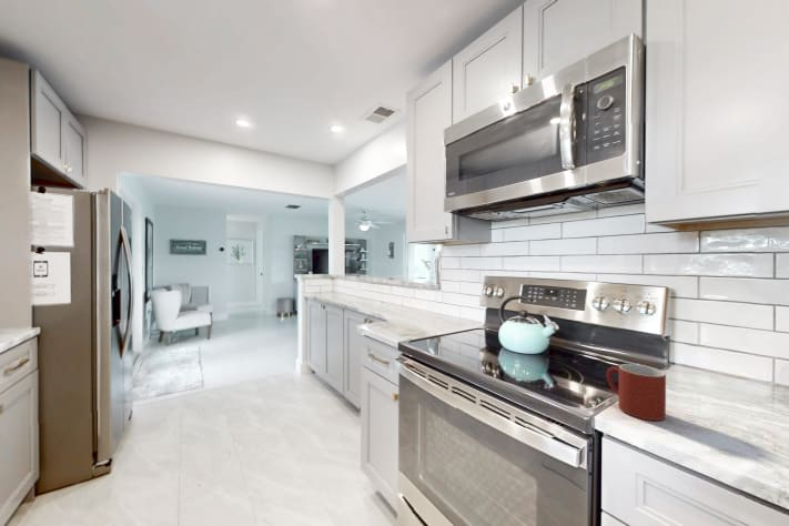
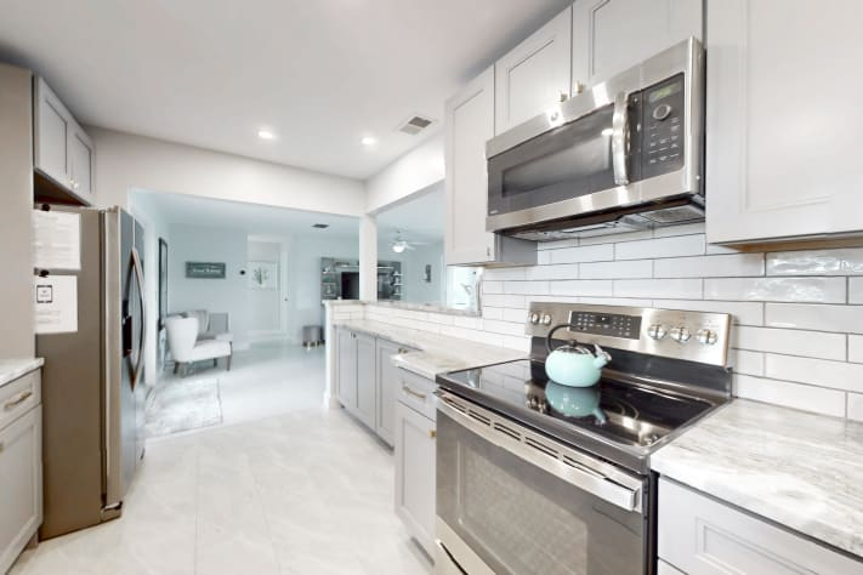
- mug [606,363,667,422]
